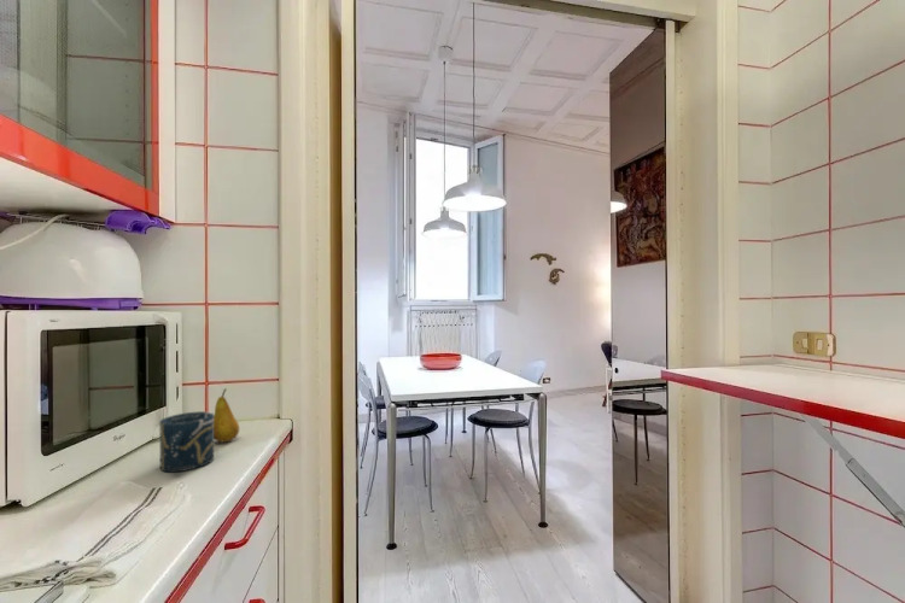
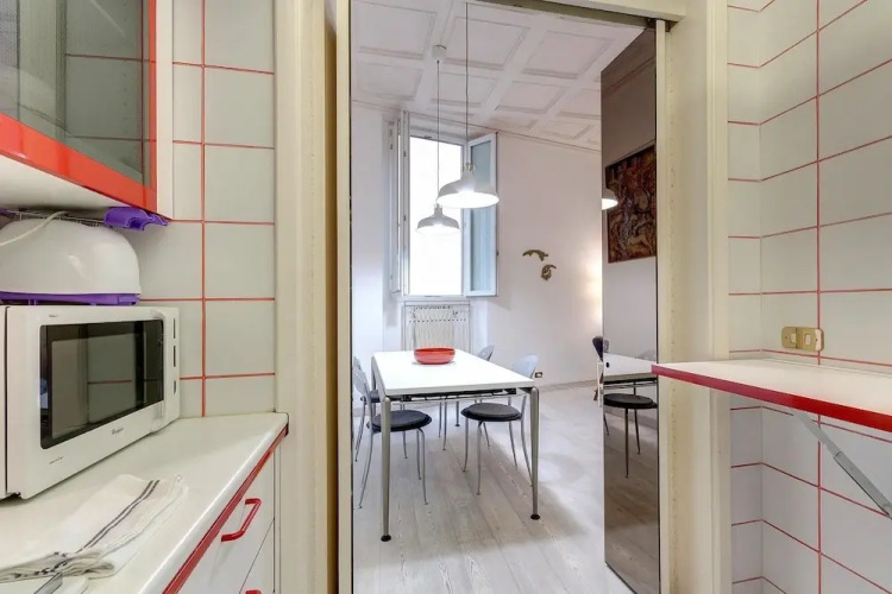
- fruit [214,387,240,443]
- cup [159,410,215,473]
